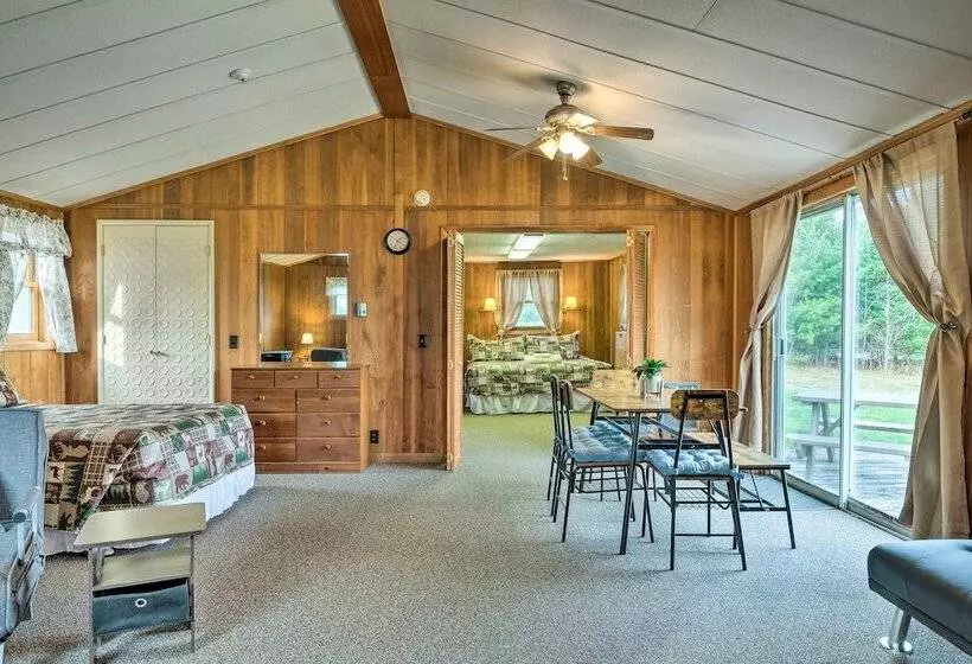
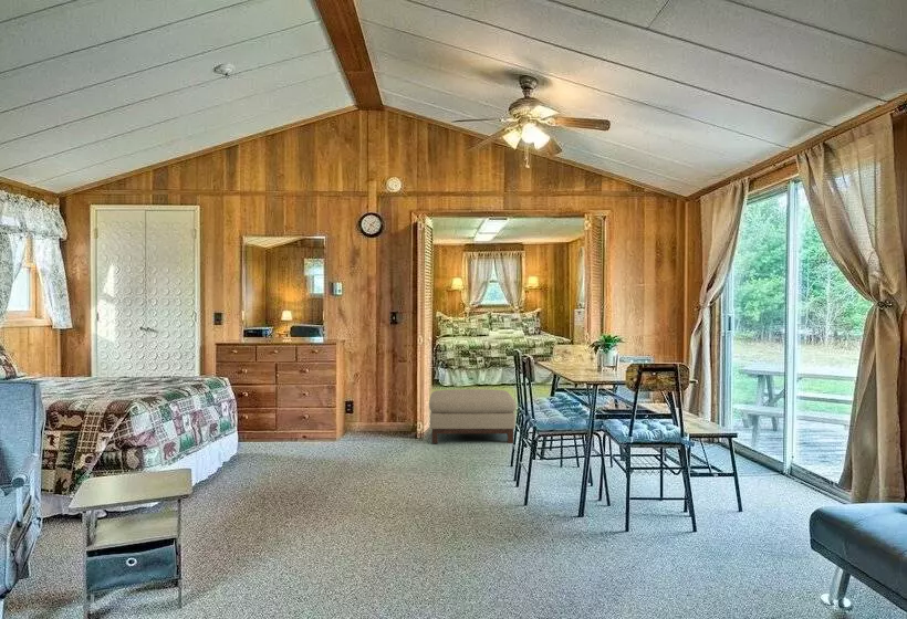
+ ottoman [428,388,518,444]
